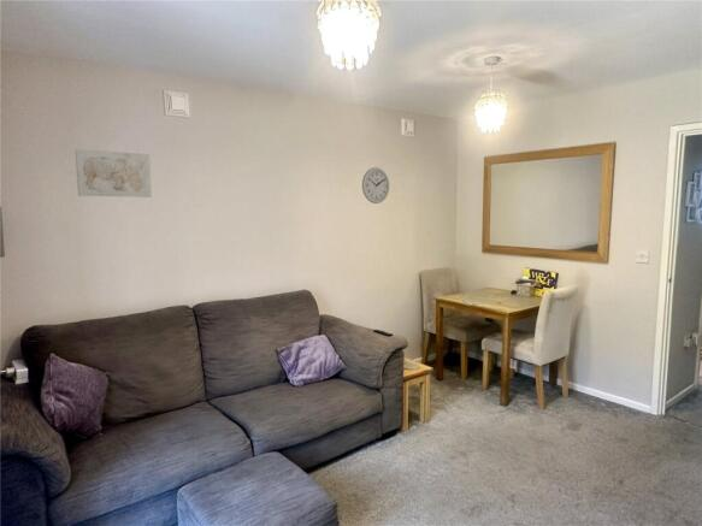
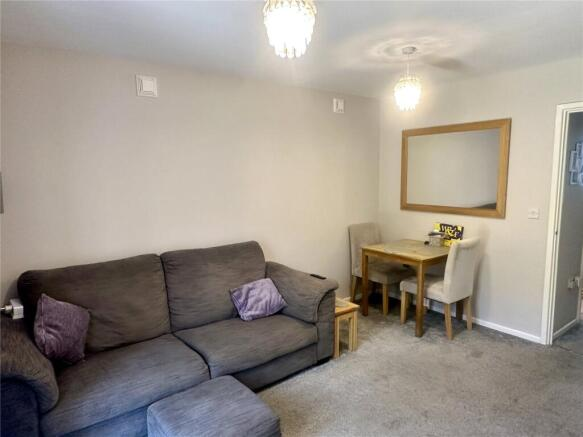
- wall art [75,148,153,199]
- wall clock [361,166,390,205]
